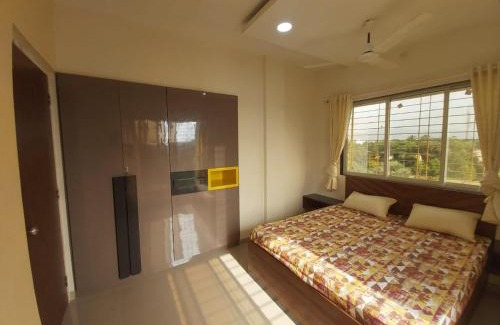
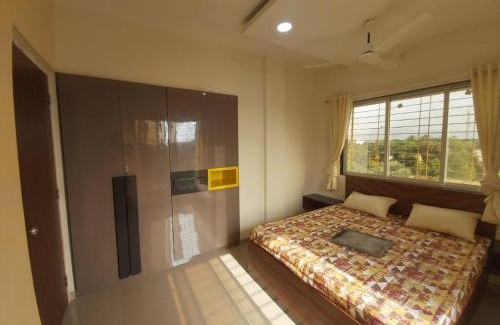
+ serving tray [329,227,395,259]
